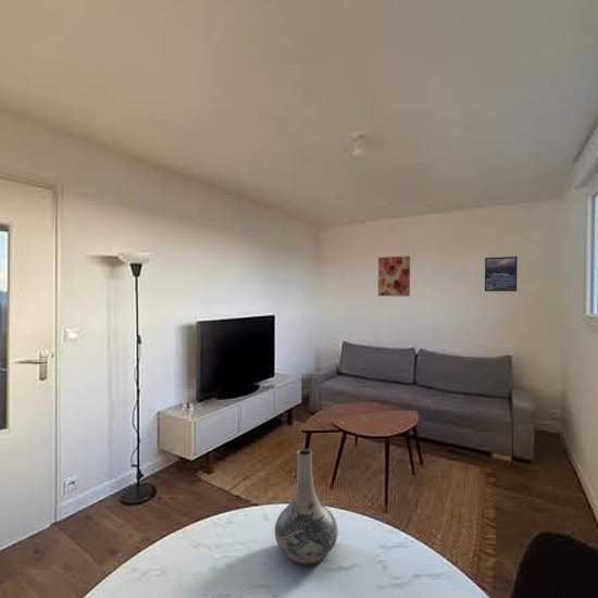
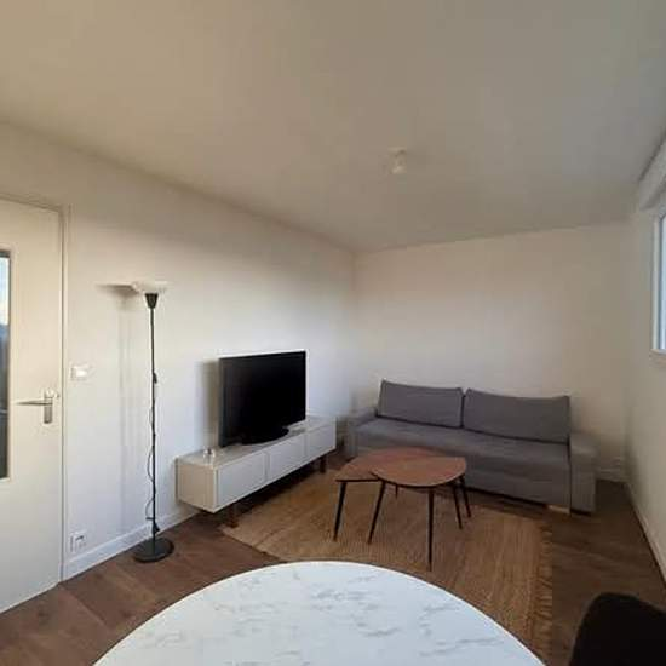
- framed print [484,256,519,292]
- decorative vase [274,448,339,565]
- wall art [377,254,411,297]
